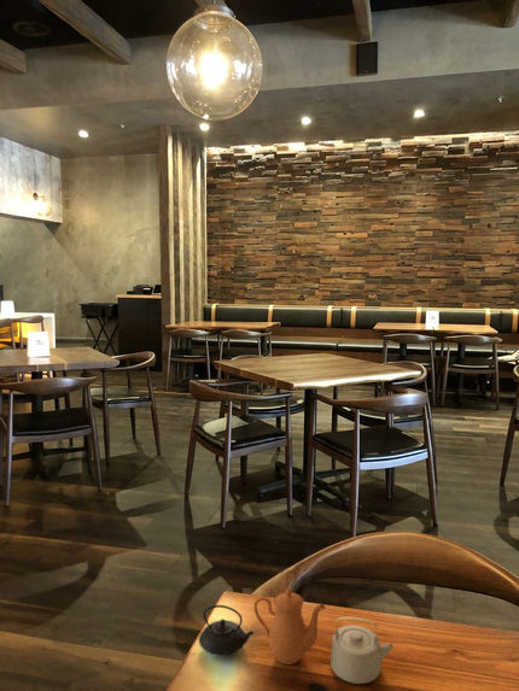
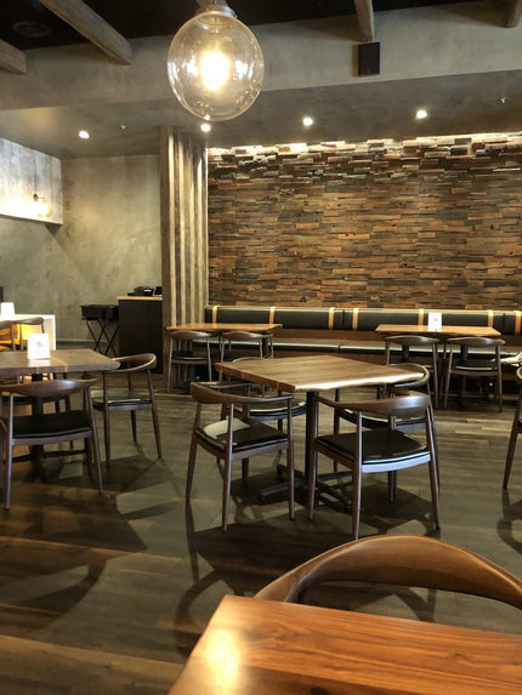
- teapot [198,587,395,685]
